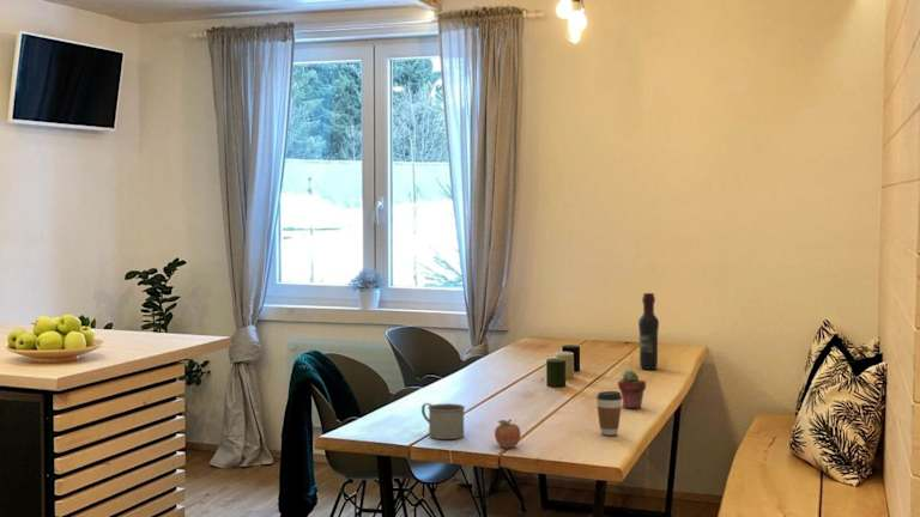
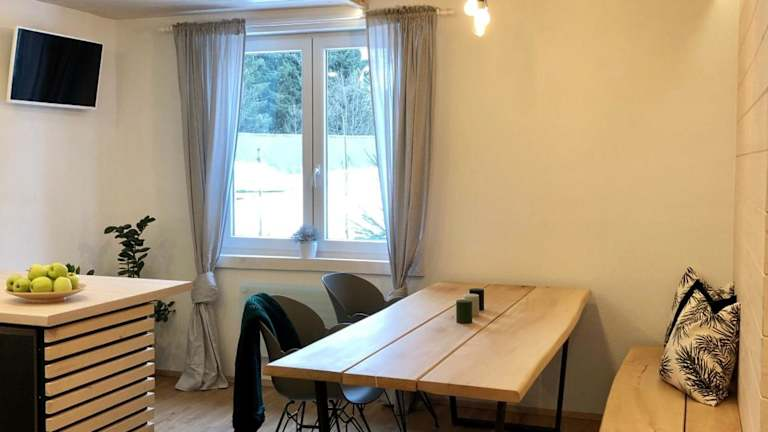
- mug [420,402,466,440]
- fruit [494,418,522,450]
- wine bottle [637,292,660,371]
- coffee cup [595,390,623,437]
- potted succulent [617,370,647,409]
